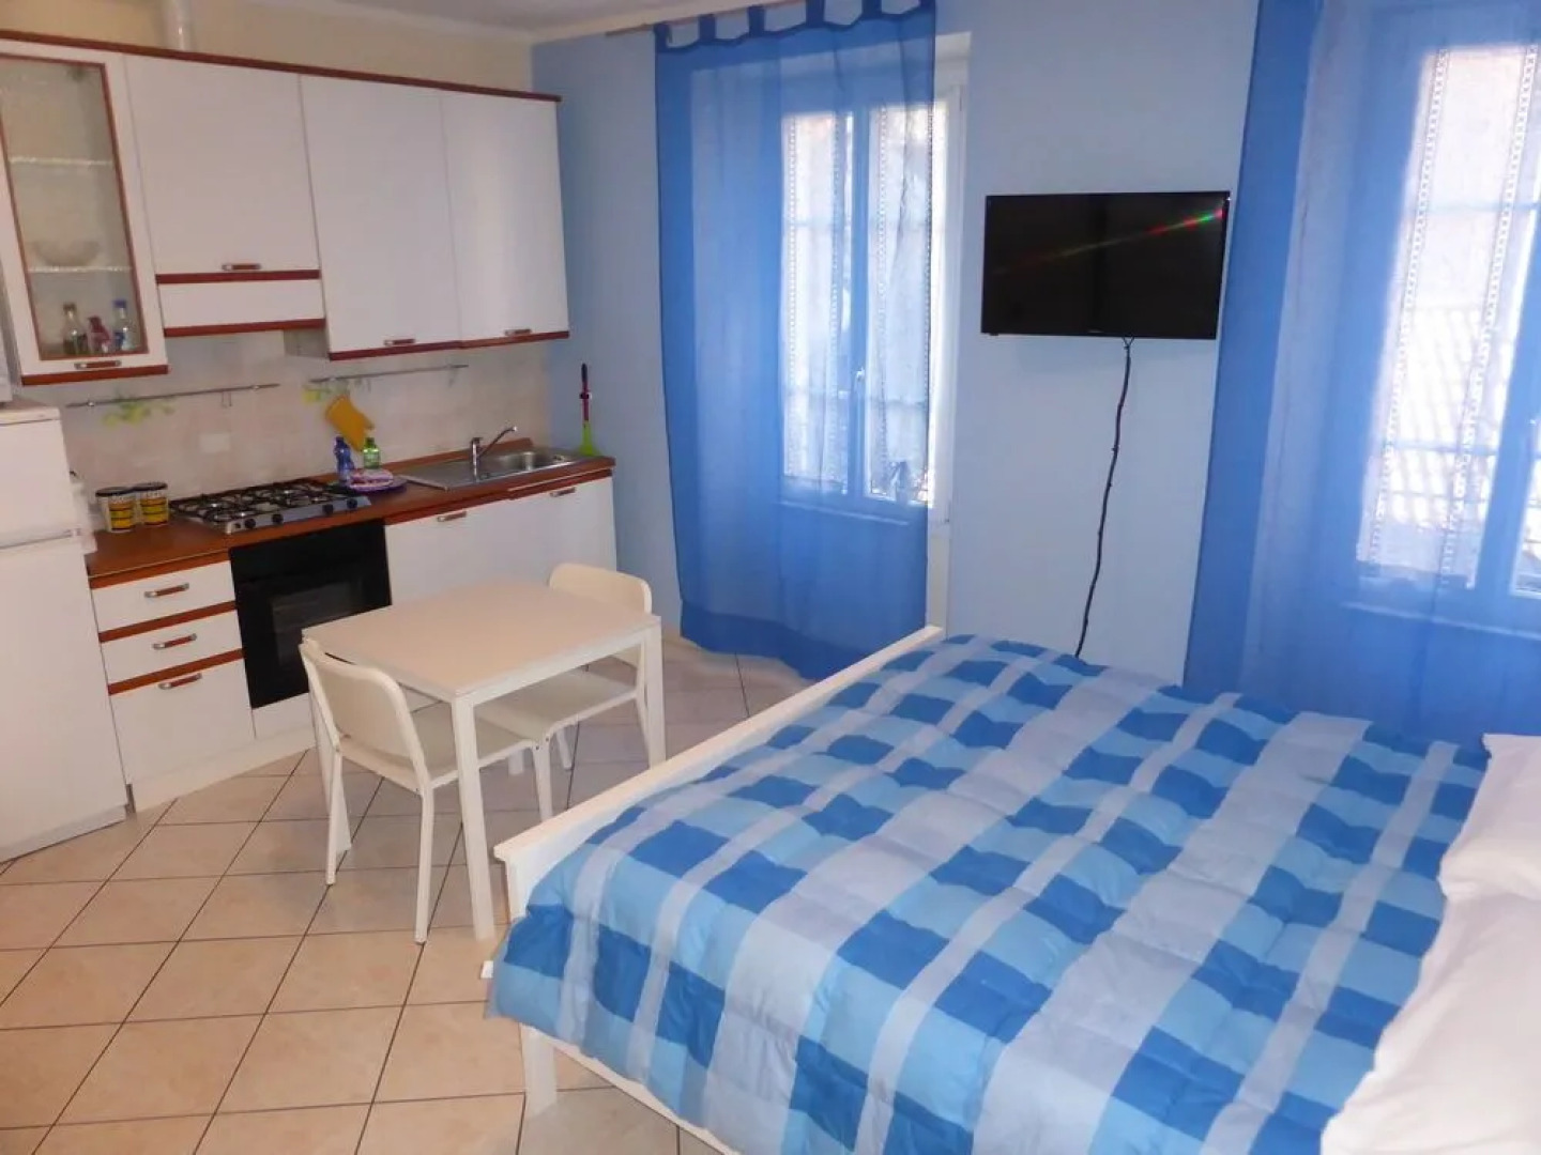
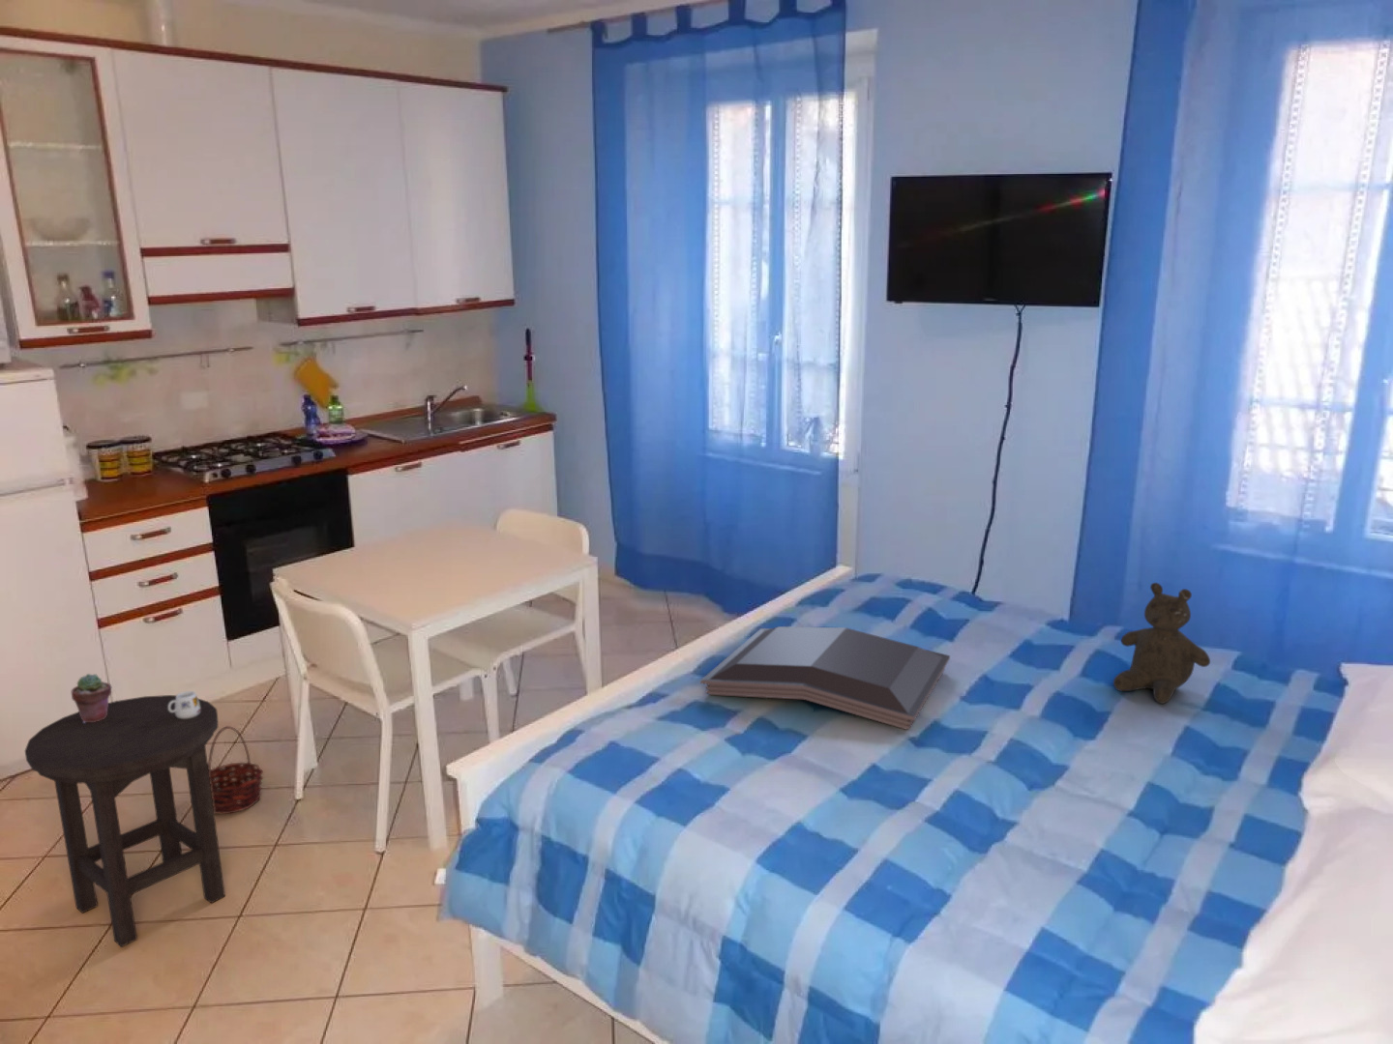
+ basket [208,725,264,815]
+ mug [168,690,201,718]
+ potted succulent [70,673,112,723]
+ serving tray [700,625,951,730]
+ stool [24,694,226,949]
+ teddy bear [1112,582,1211,705]
